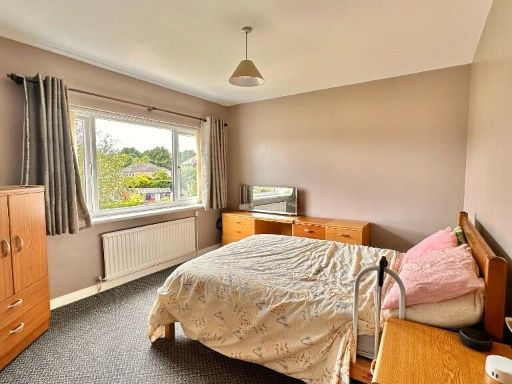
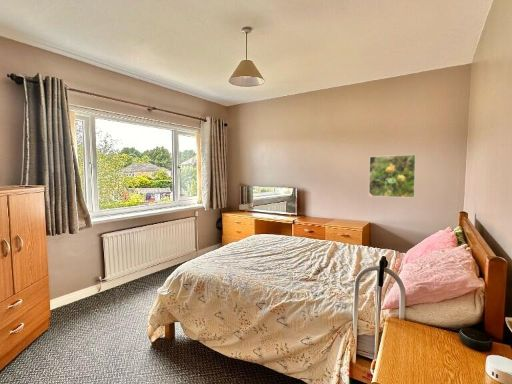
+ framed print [368,154,417,199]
